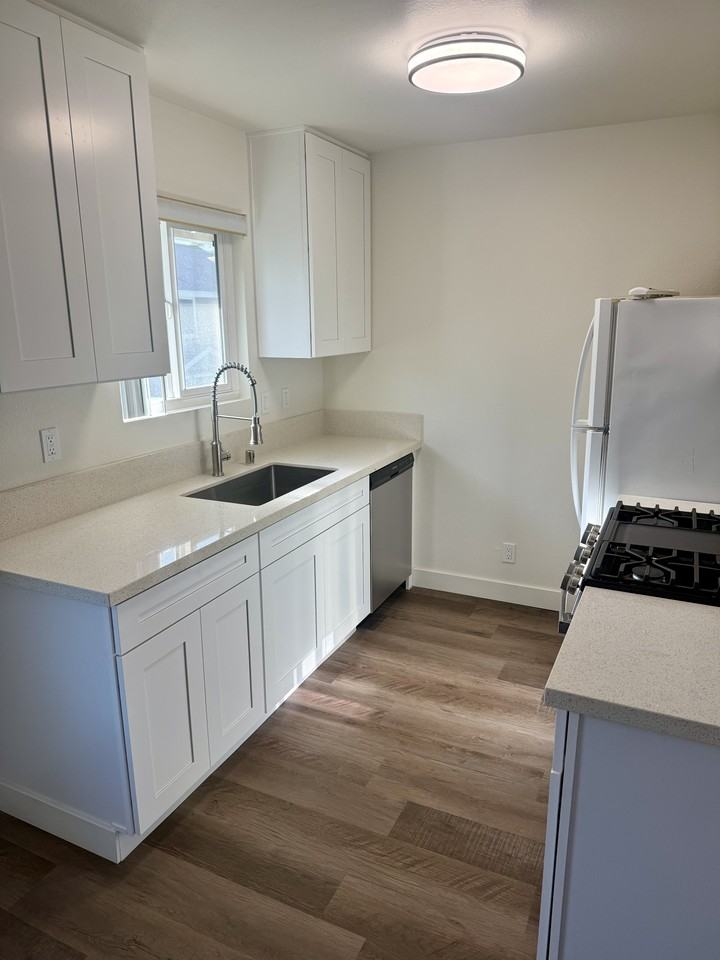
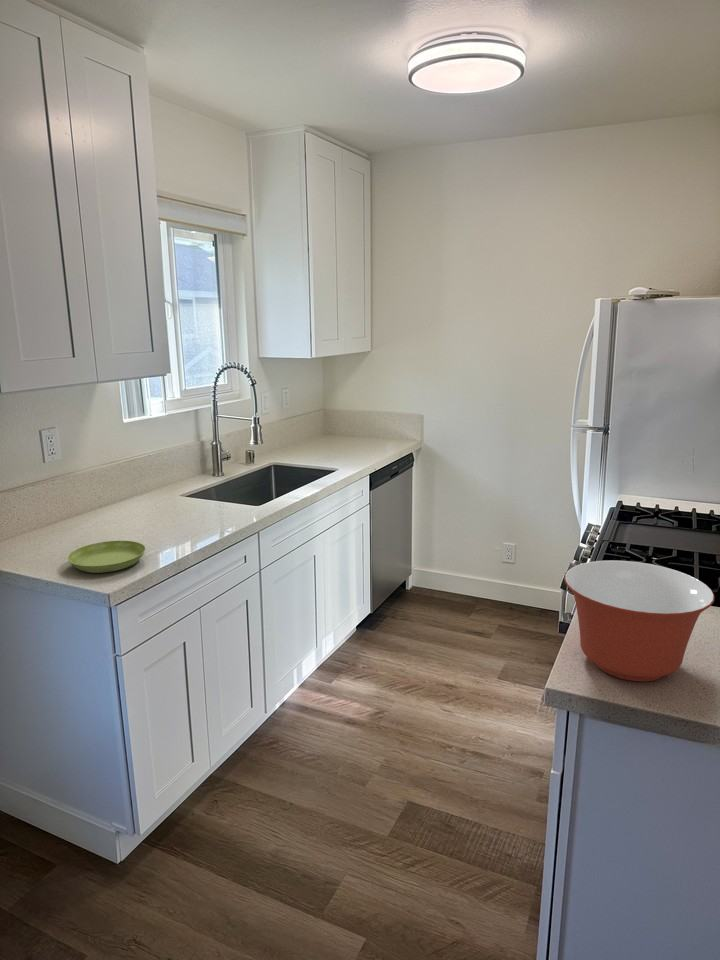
+ saucer [67,540,147,574]
+ mixing bowl [563,559,715,682]
